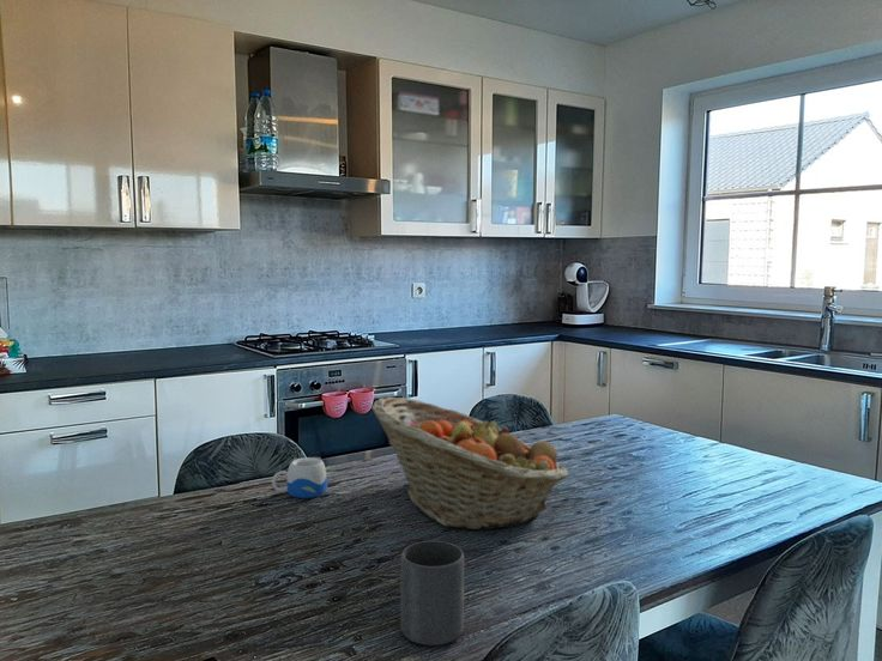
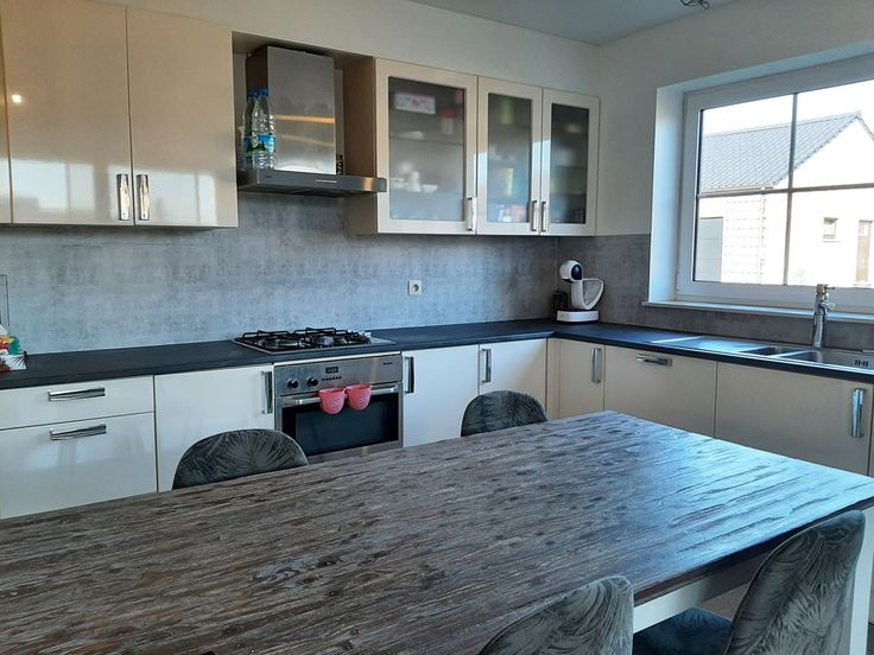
- fruit basket [370,396,569,532]
- mug [271,456,328,499]
- mug [399,540,465,647]
